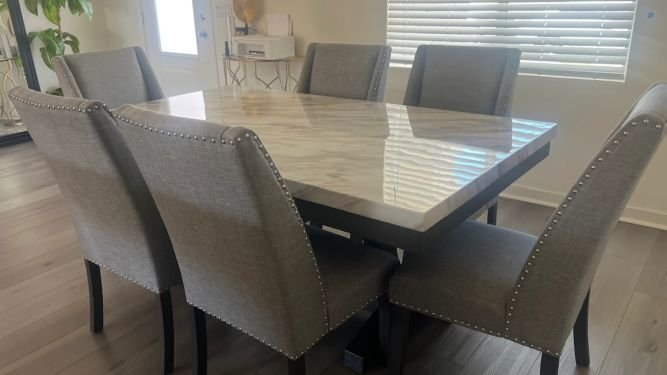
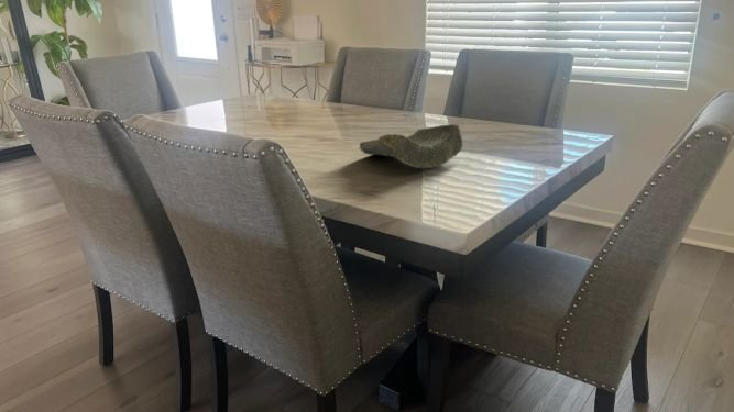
+ decorative bowl [358,123,463,169]
